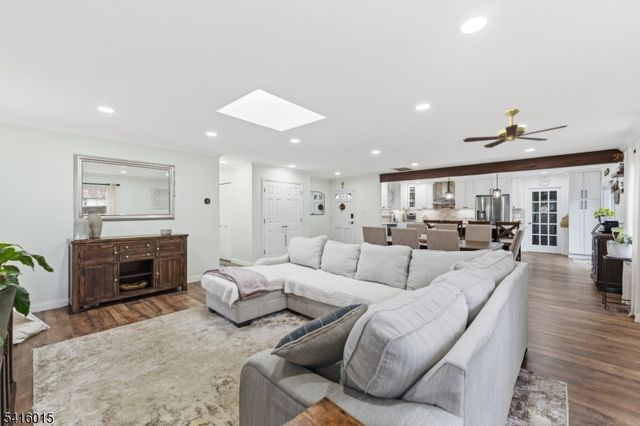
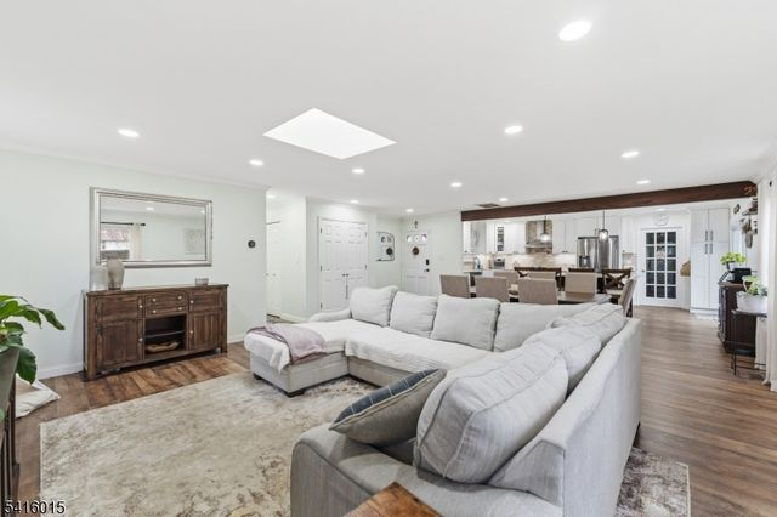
- ceiling fan [462,108,568,149]
